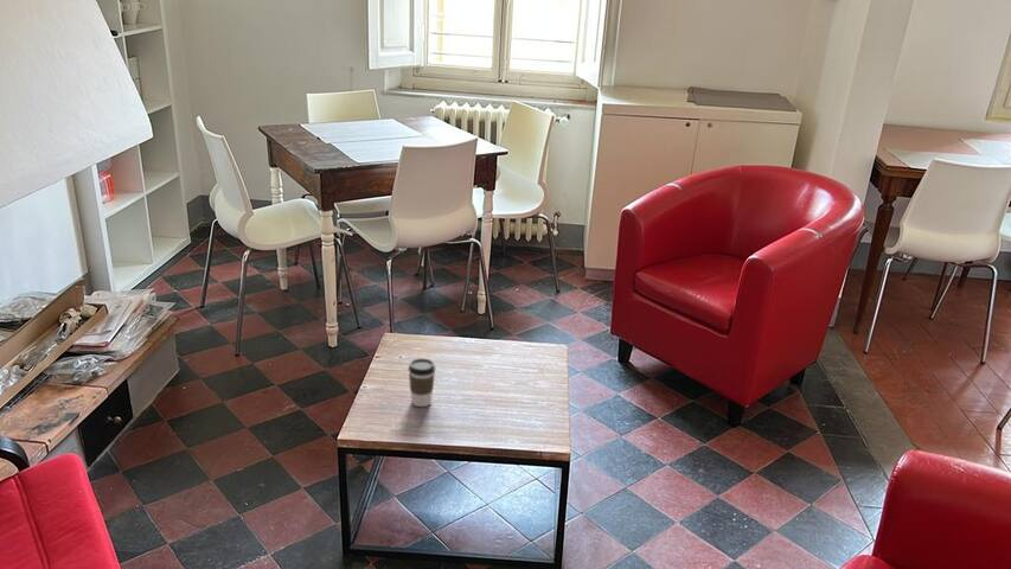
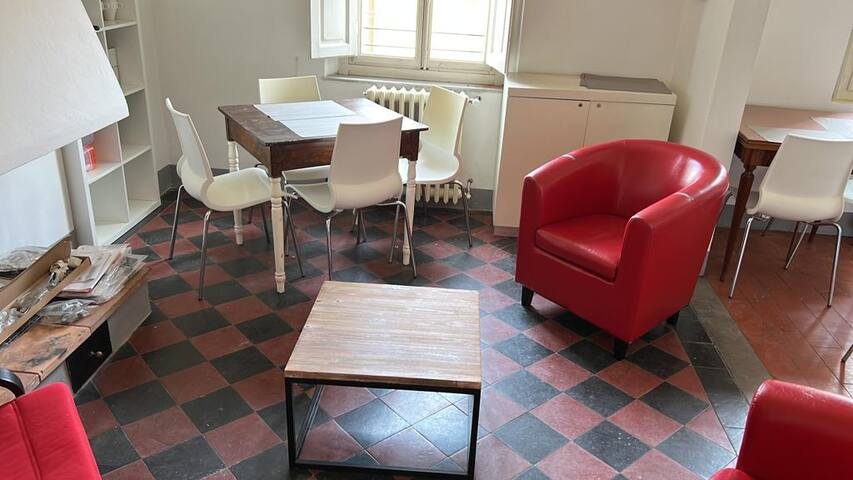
- coffee cup [407,357,437,408]
